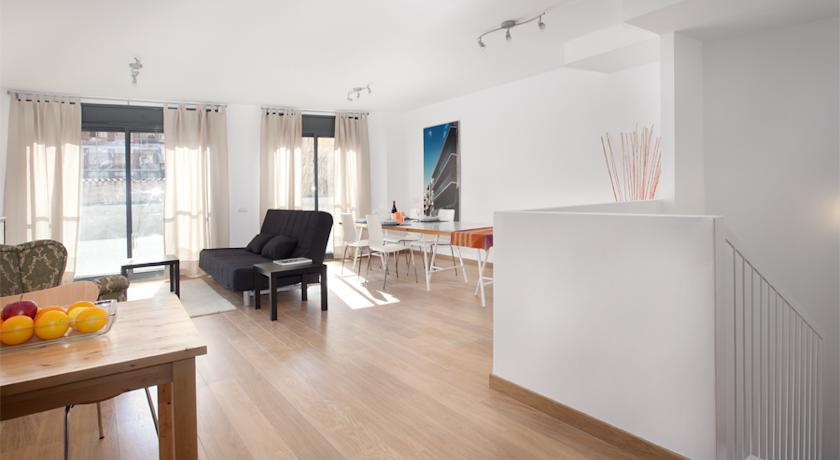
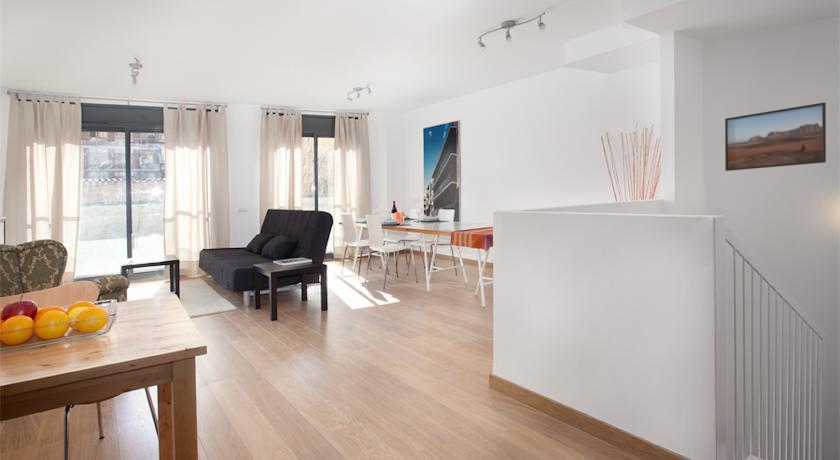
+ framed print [724,101,827,172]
